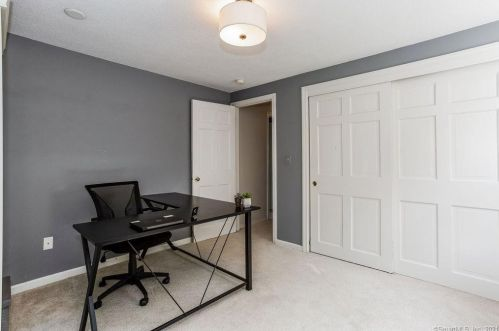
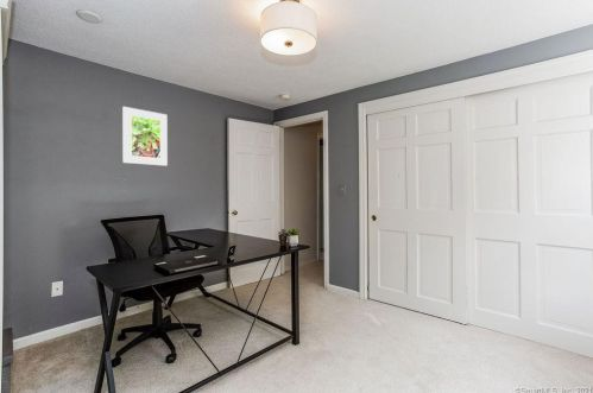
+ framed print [121,106,169,167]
